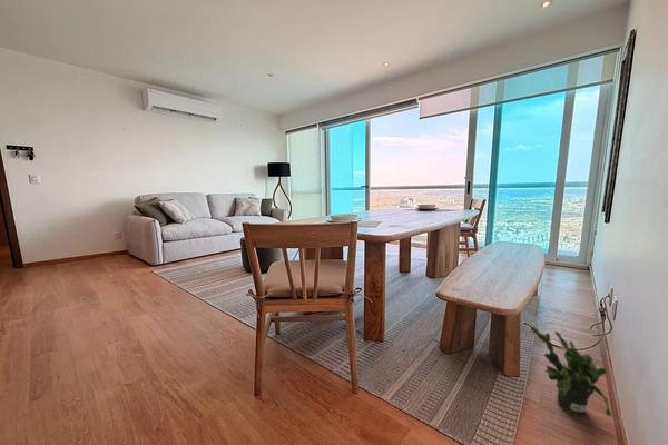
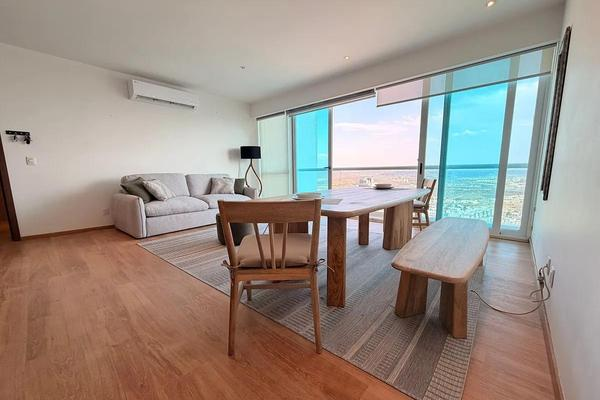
- potted plant [530,325,612,418]
